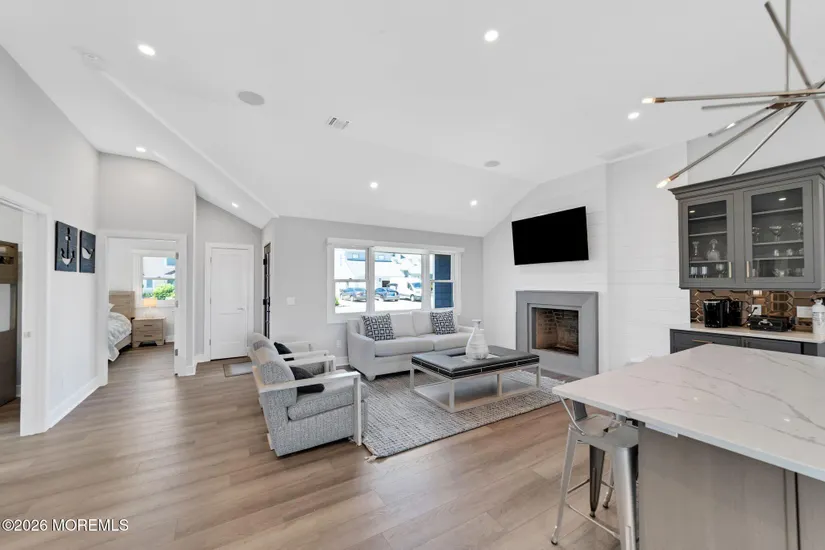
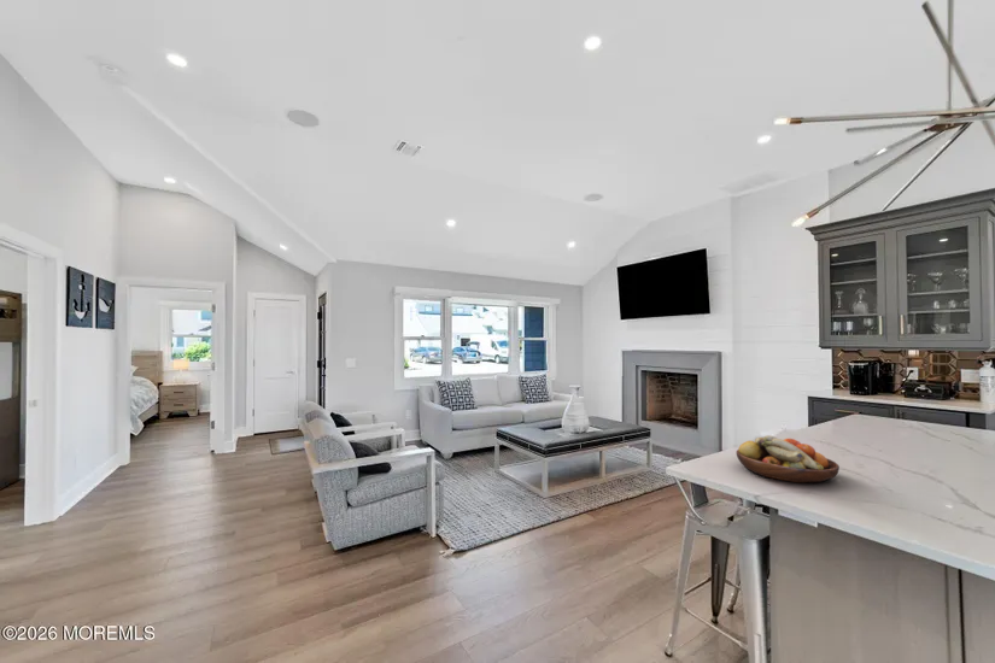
+ fruit bowl [736,434,841,483]
